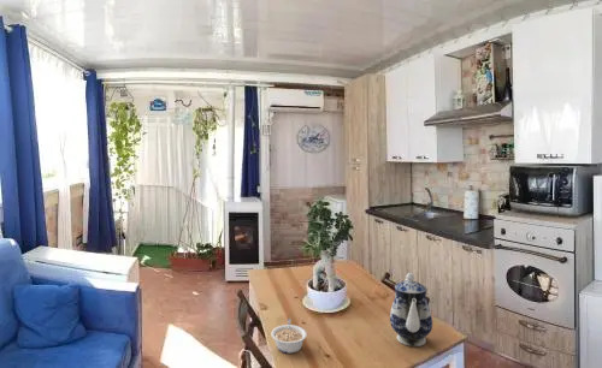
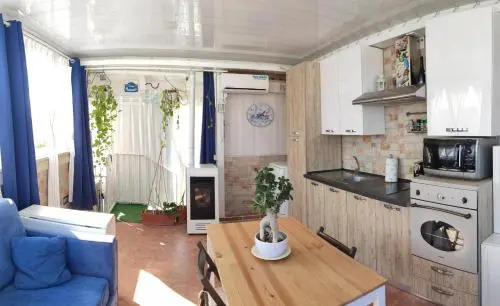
- teapot [389,272,433,348]
- legume [270,317,308,354]
